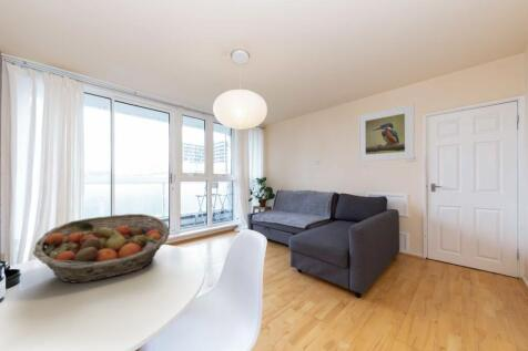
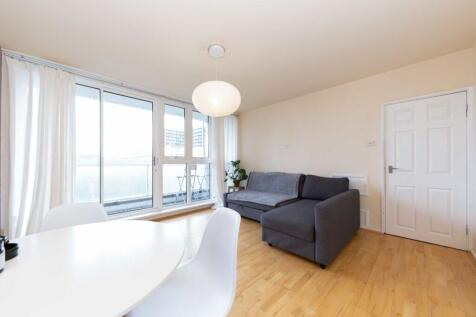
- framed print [357,103,416,163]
- fruit basket [32,213,171,285]
